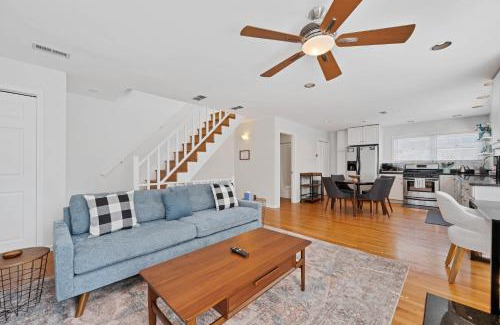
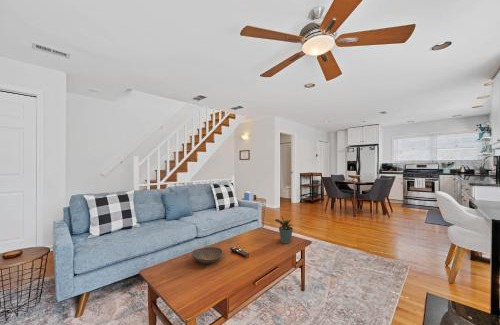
+ potted plant [274,215,294,245]
+ decorative bowl [191,246,224,265]
